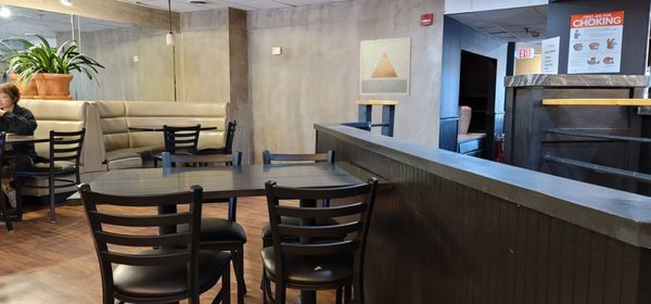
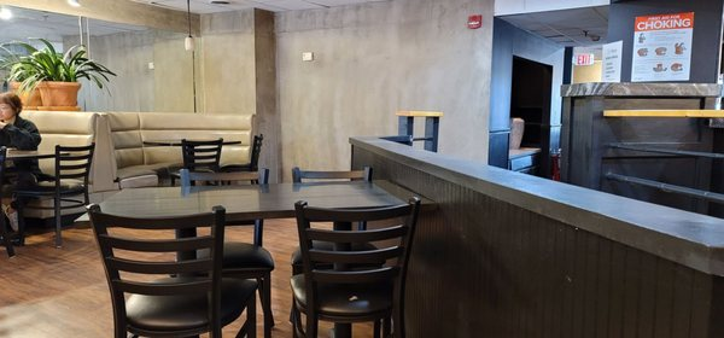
- wall art [359,36,412,97]
